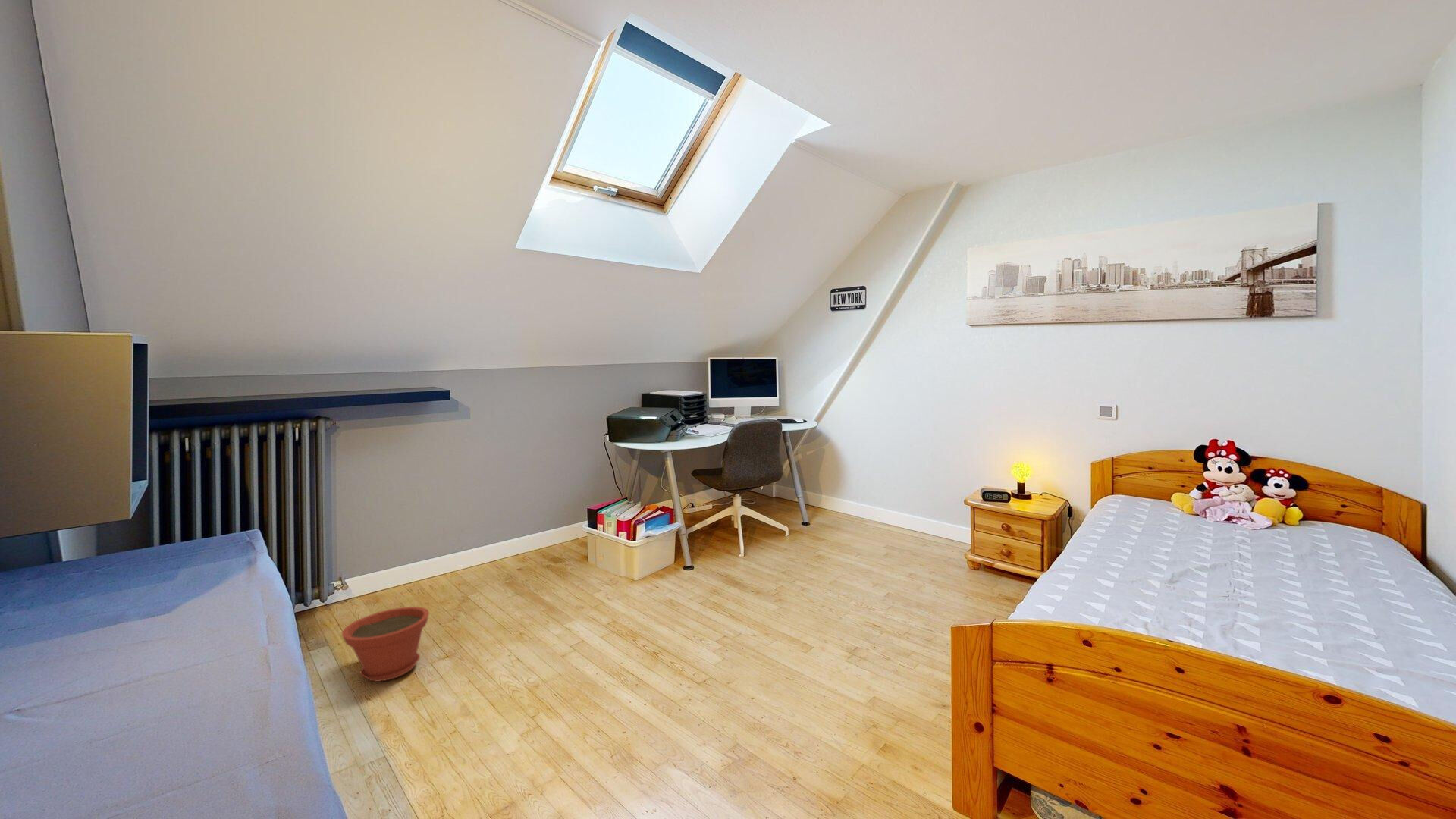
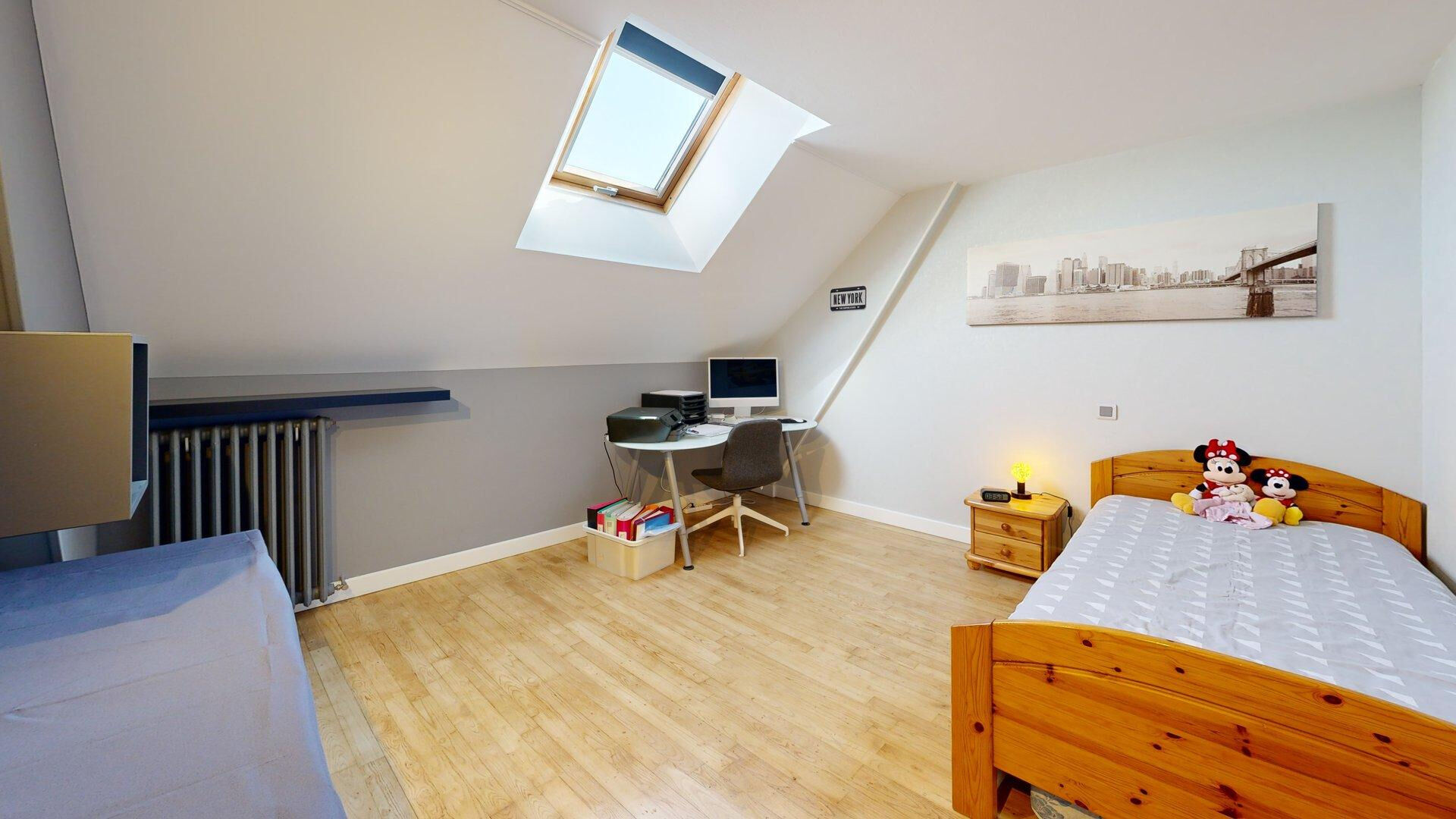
- plant pot [341,606,430,682]
